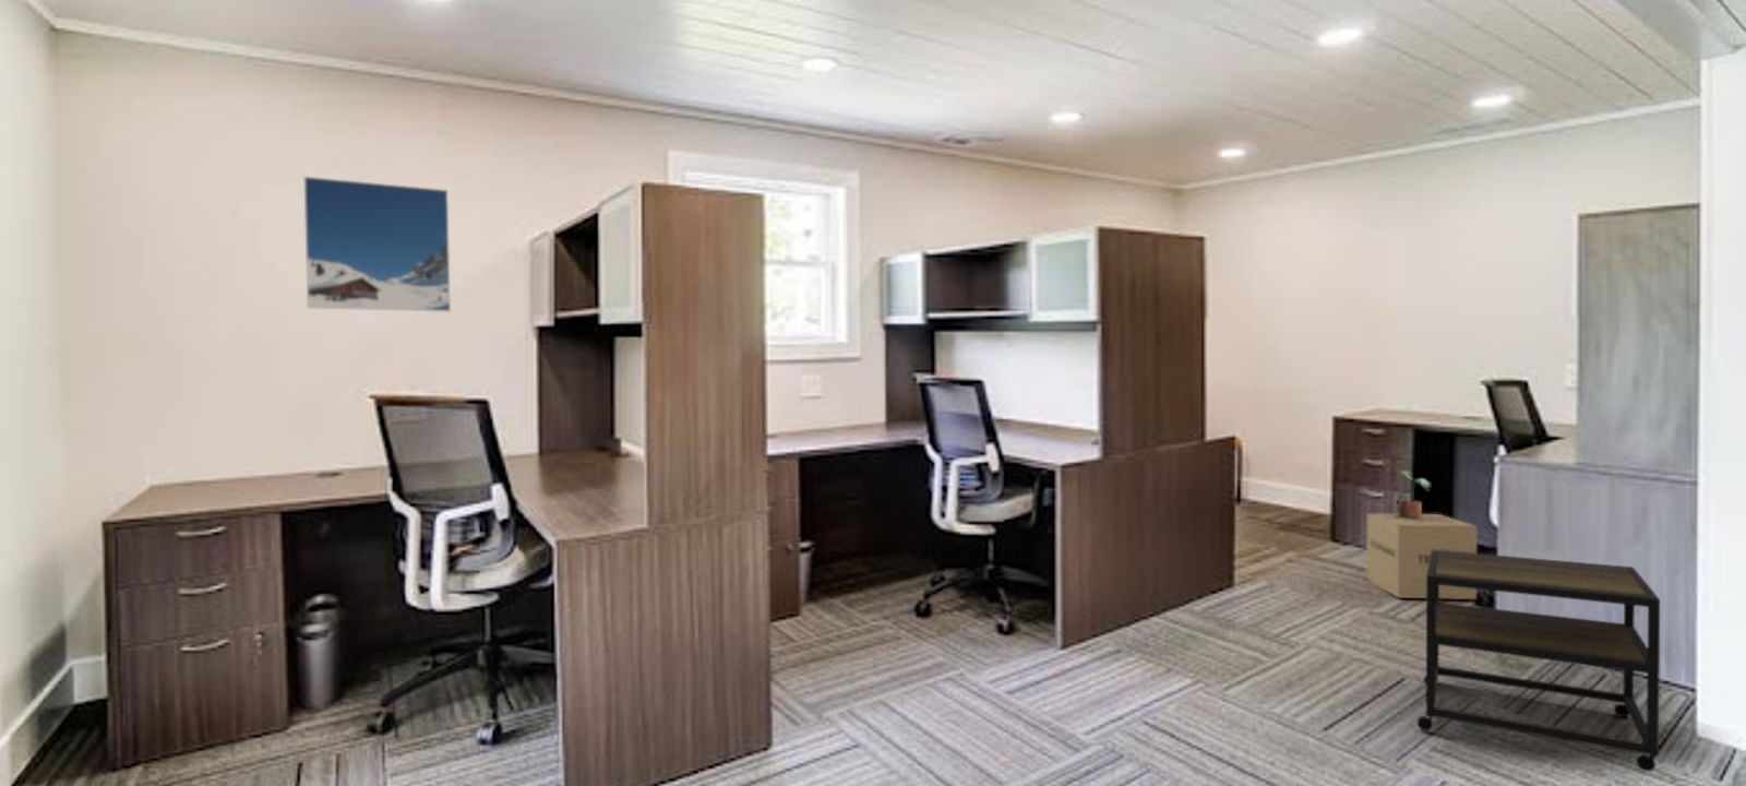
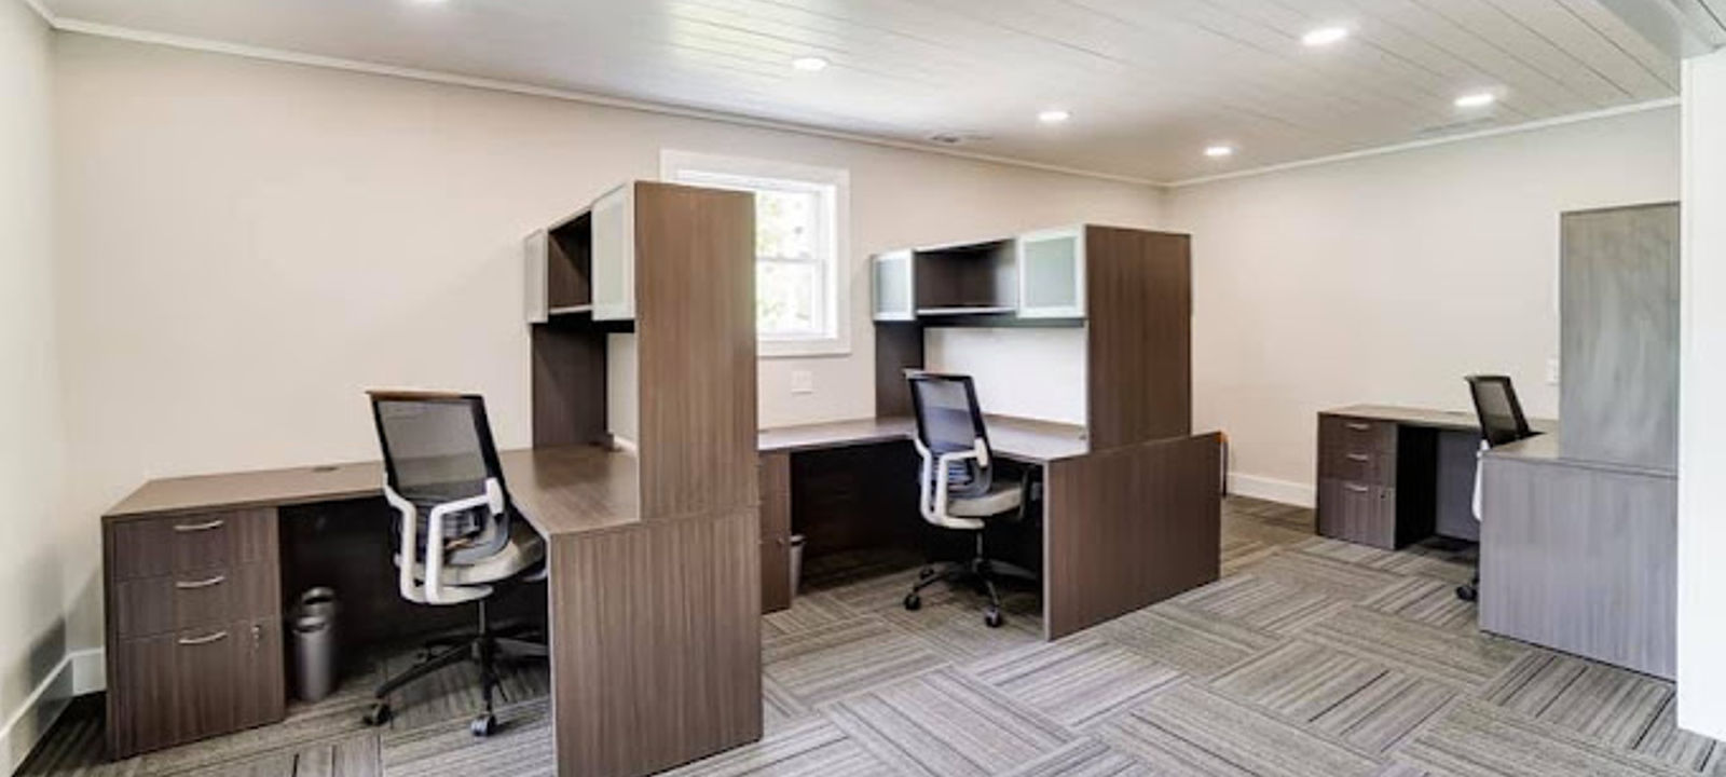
- potted plant [1393,469,1433,519]
- side table [1416,549,1661,773]
- cardboard box [1366,512,1478,600]
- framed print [303,176,452,313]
